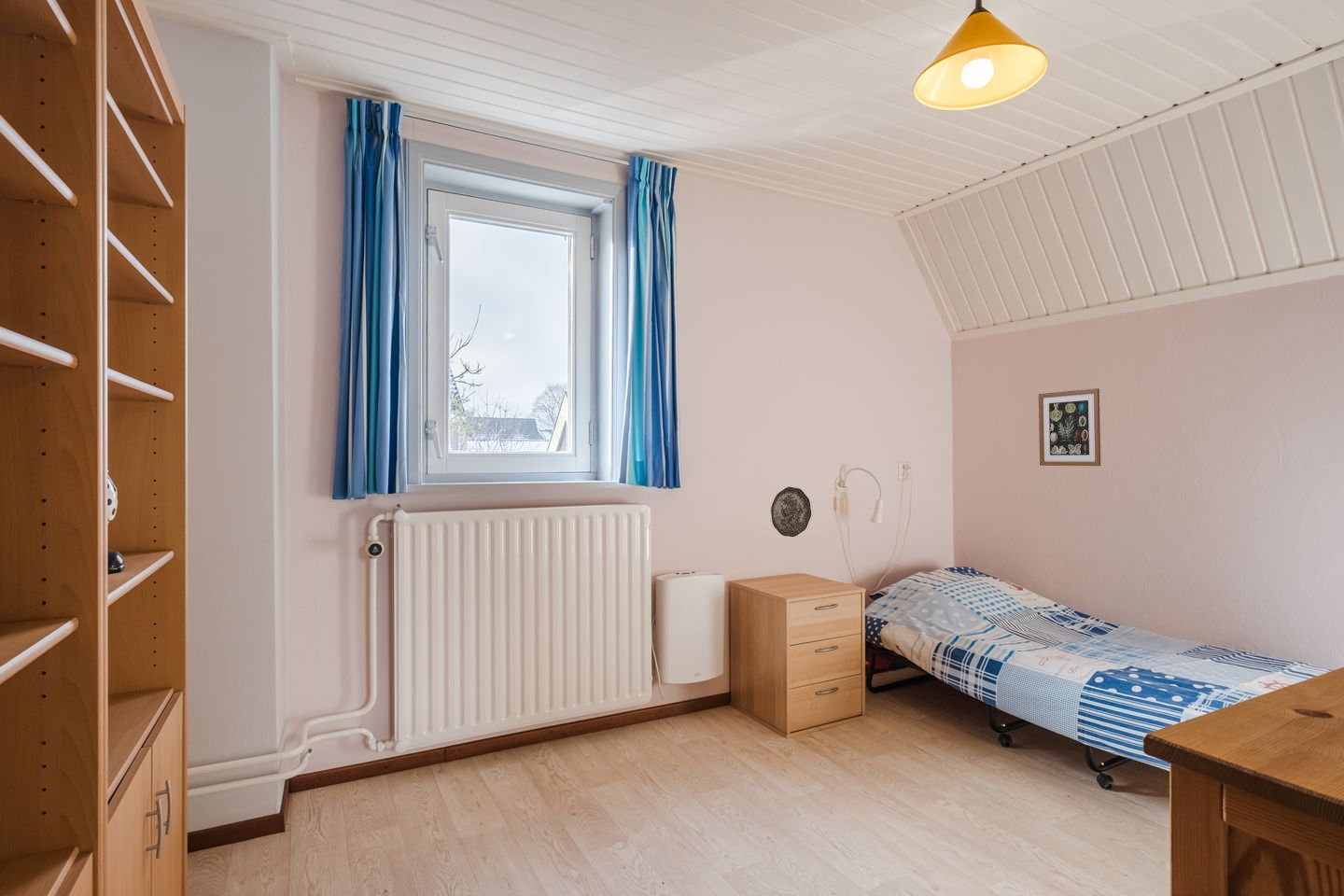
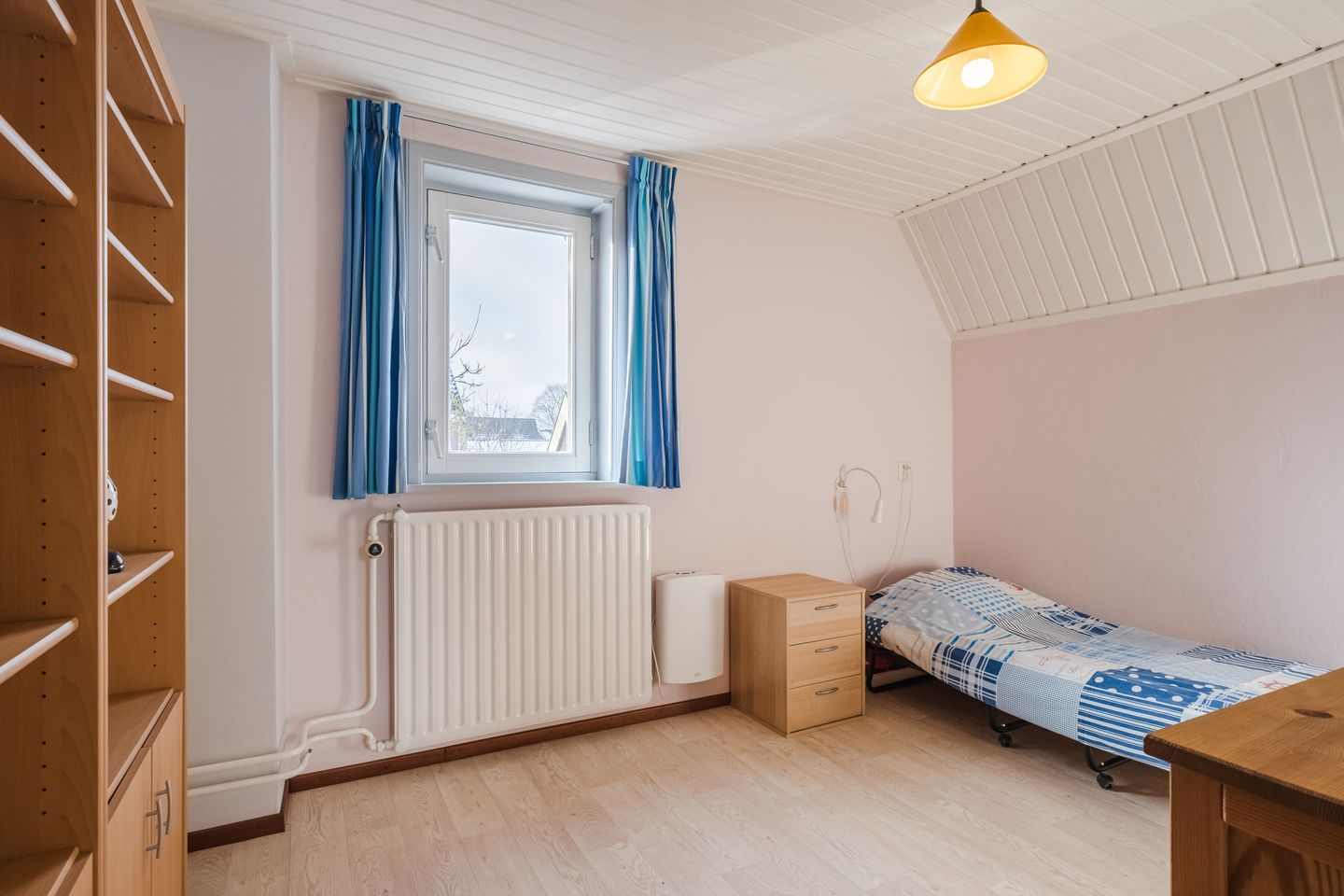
- decorative plate [770,486,812,538]
- wall art [1038,387,1101,467]
